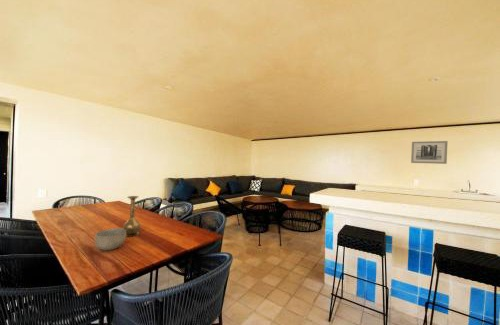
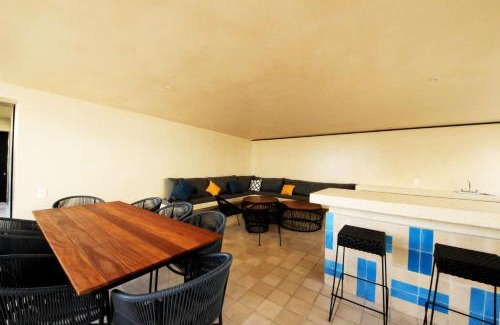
- wall art [410,140,448,165]
- bowl [94,227,127,251]
- vase [122,195,141,238]
